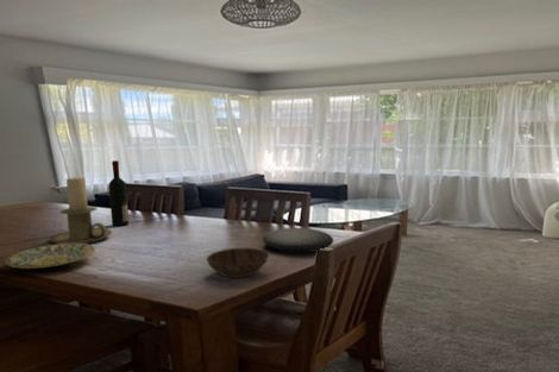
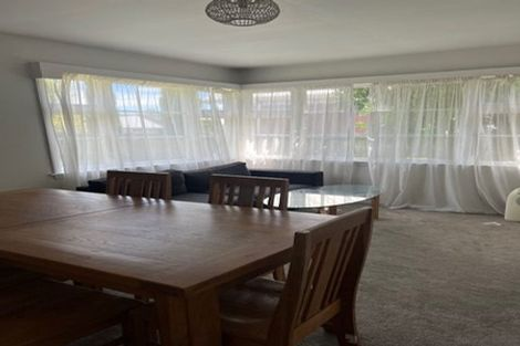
- plate [5,244,96,270]
- plate [262,227,334,253]
- alcohol [108,159,130,227]
- bowl [206,247,270,279]
- candle holder [48,176,113,245]
